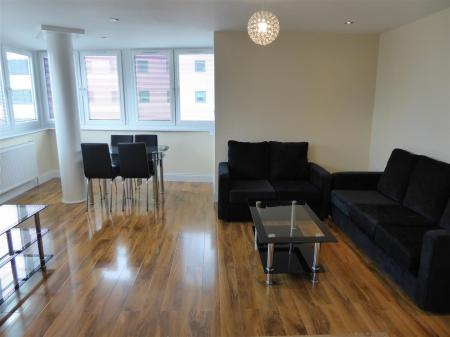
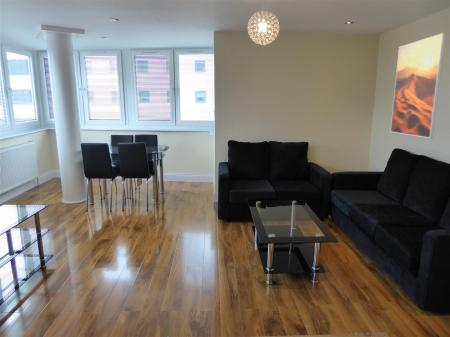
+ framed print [390,32,447,139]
